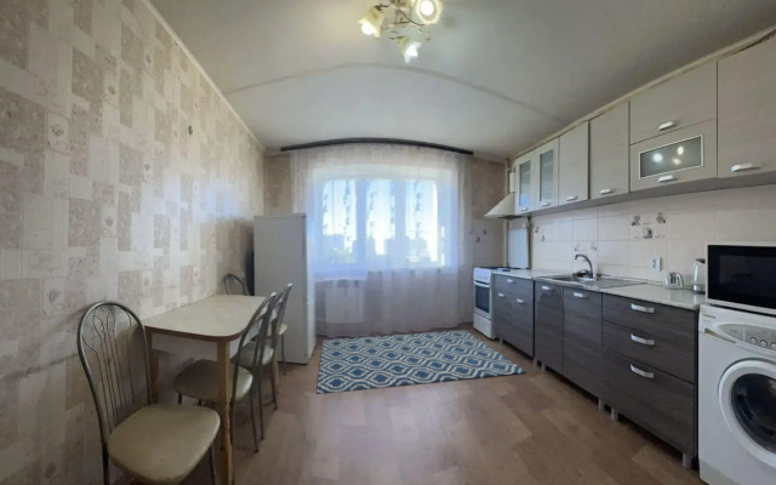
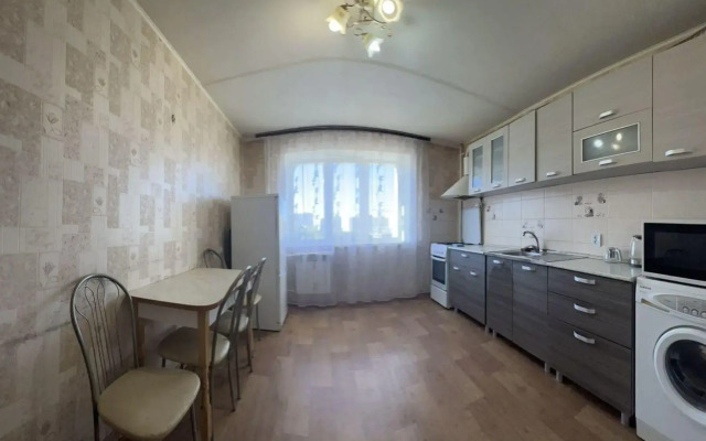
- rug [315,329,527,395]
